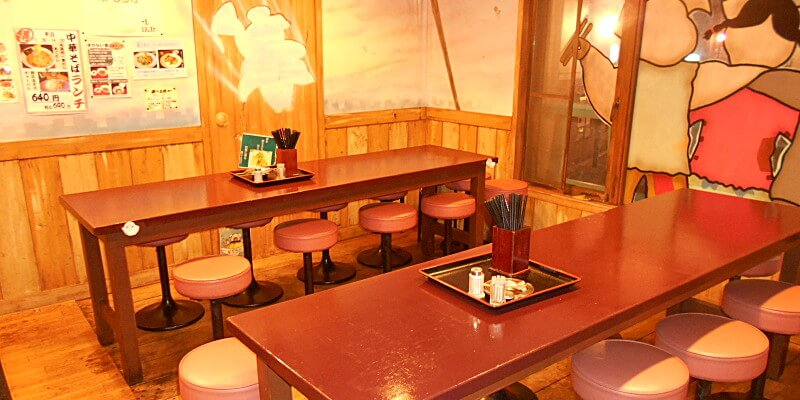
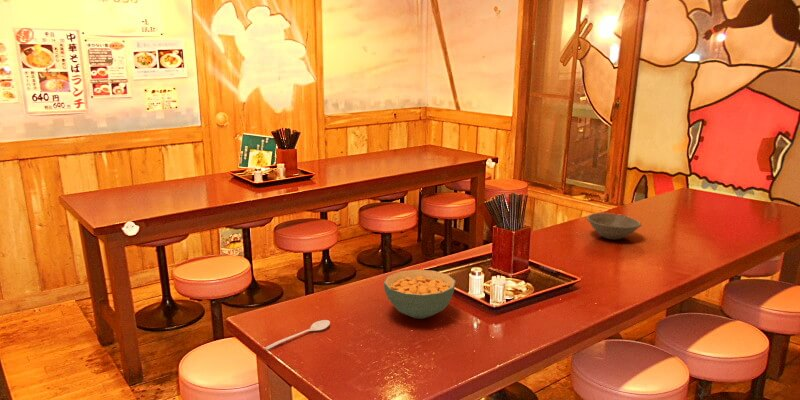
+ stirrer [264,319,331,350]
+ cereal bowl [383,269,456,320]
+ bowl [586,212,643,240]
